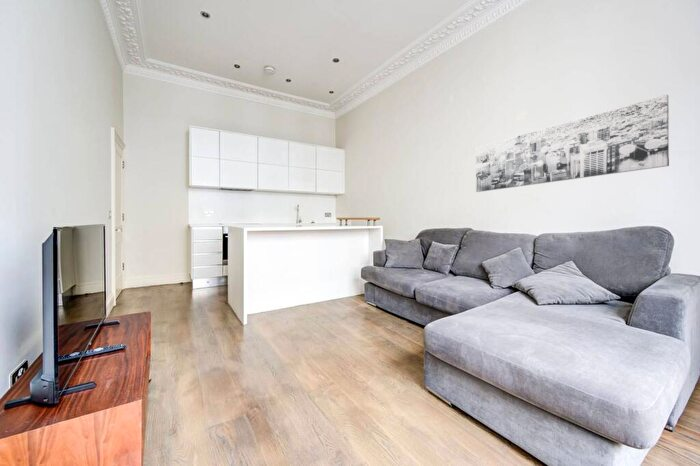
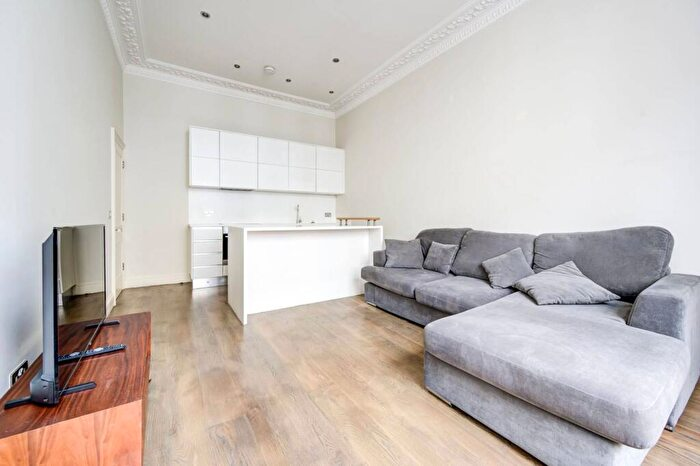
- wall art [475,94,670,193]
